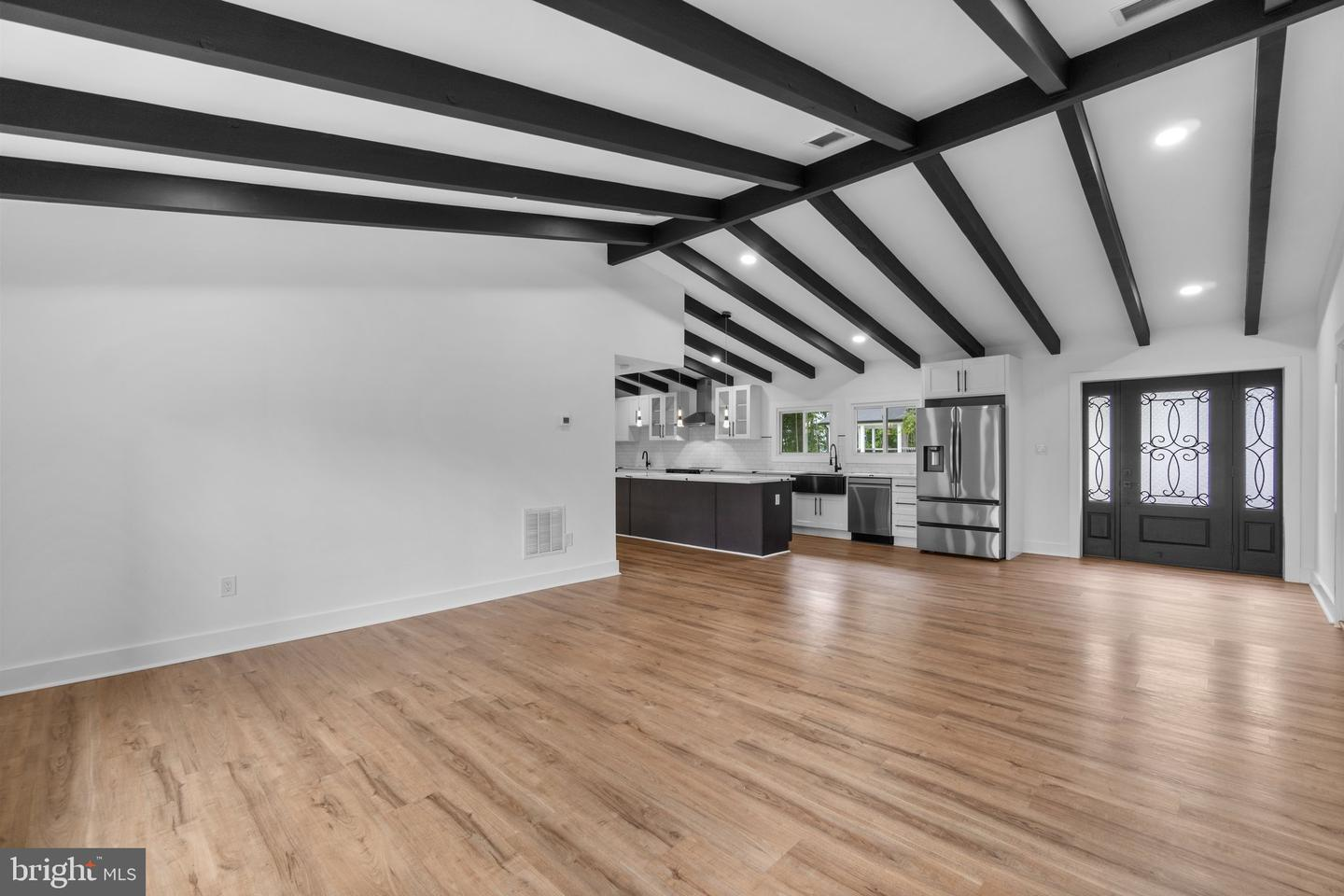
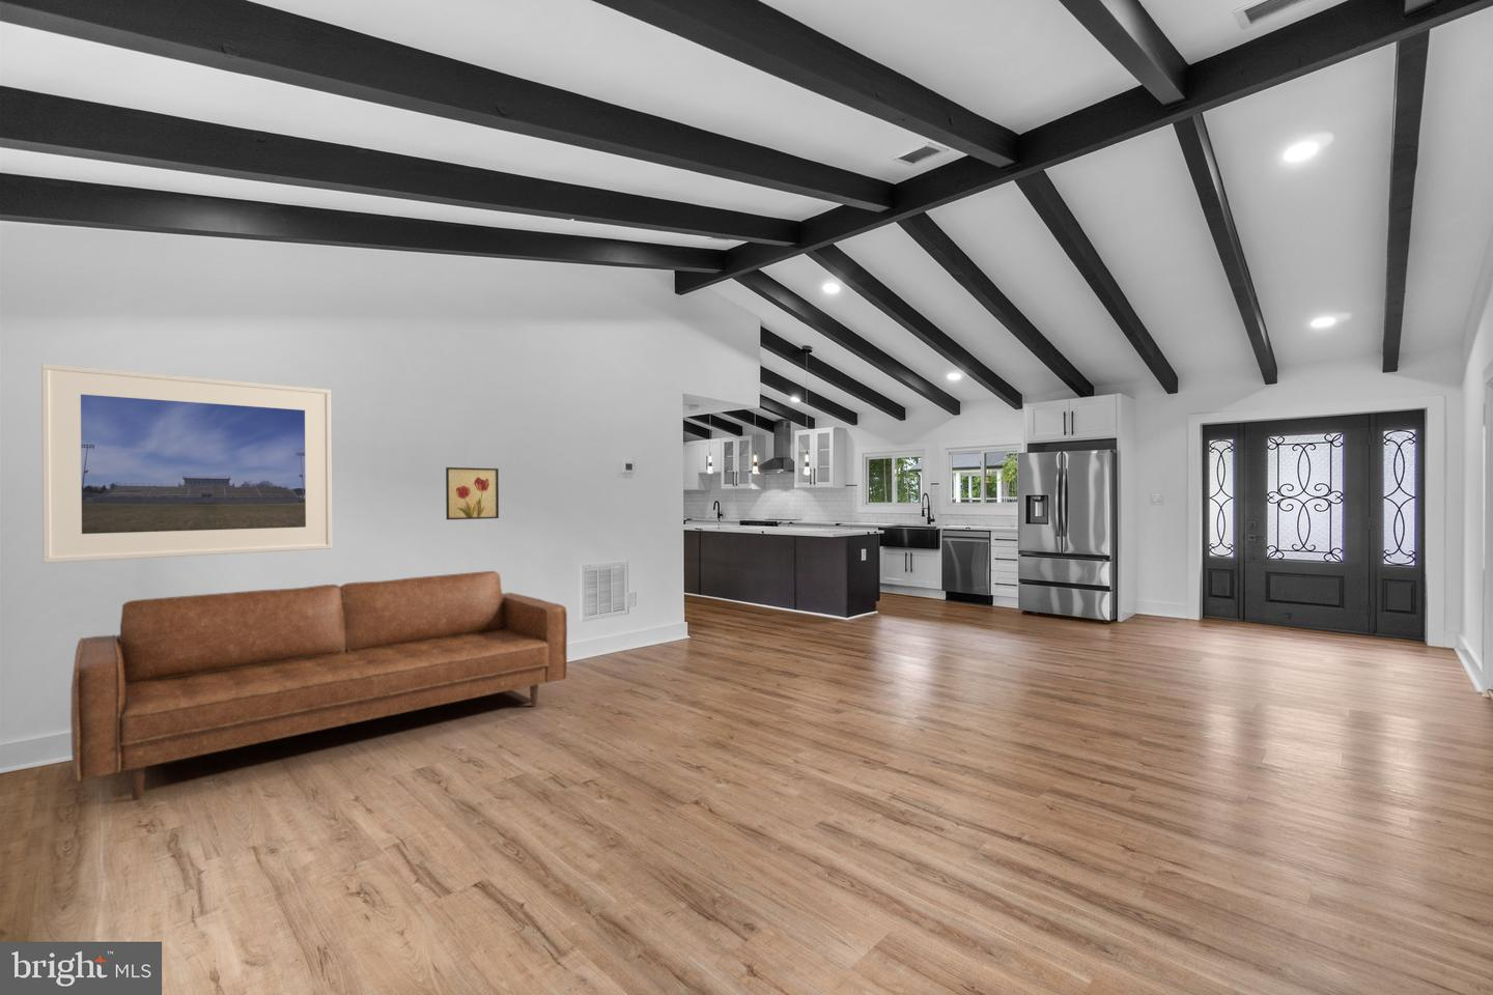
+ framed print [40,363,333,564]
+ sofa [70,570,568,801]
+ wall art [444,466,500,521]
